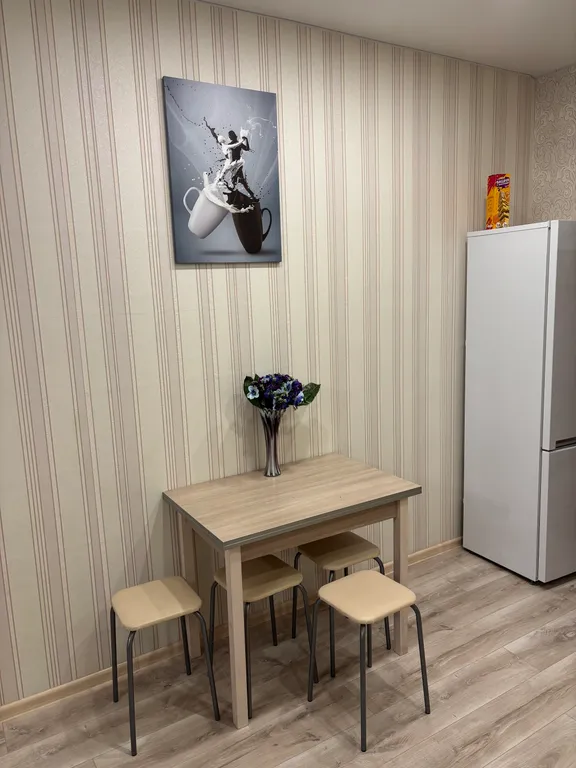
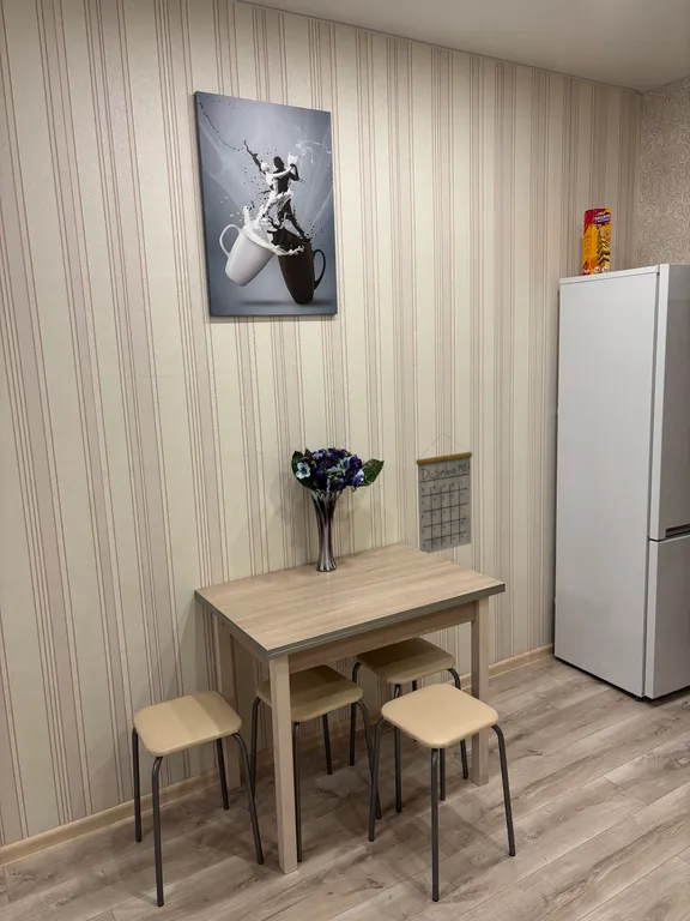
+ calendar [414,433,473,554]
